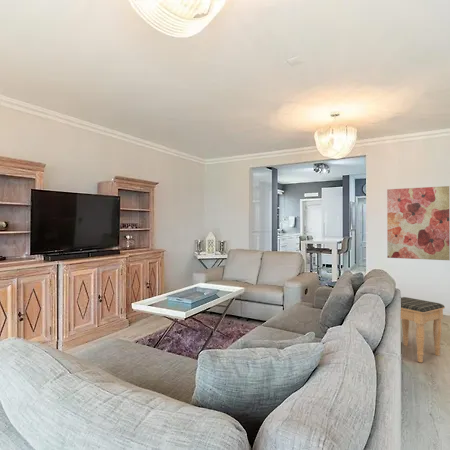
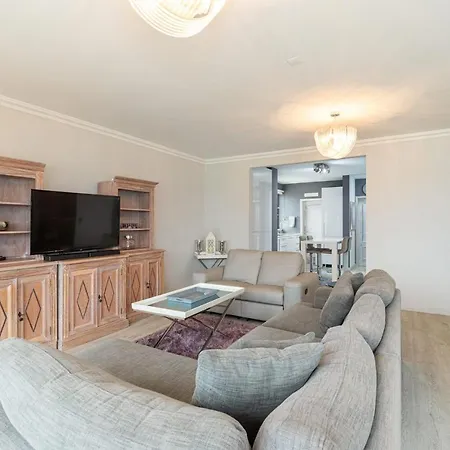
- wall art [386,185,450,261]
- footstool [400,296,446,363]
